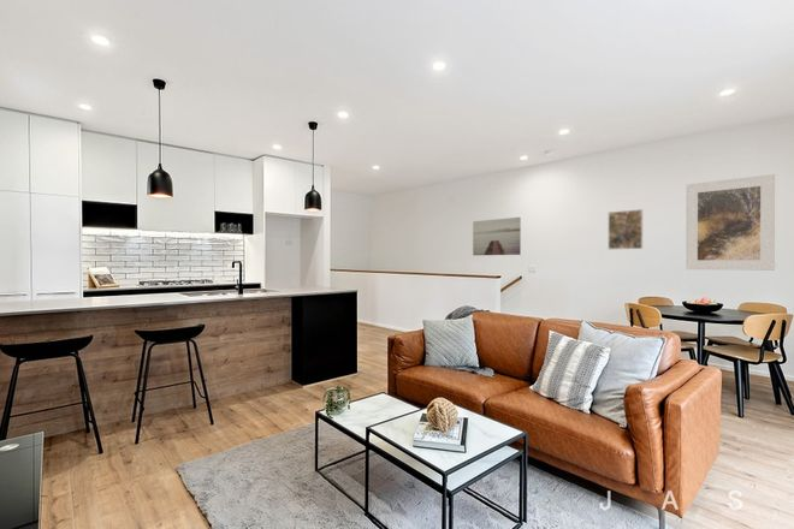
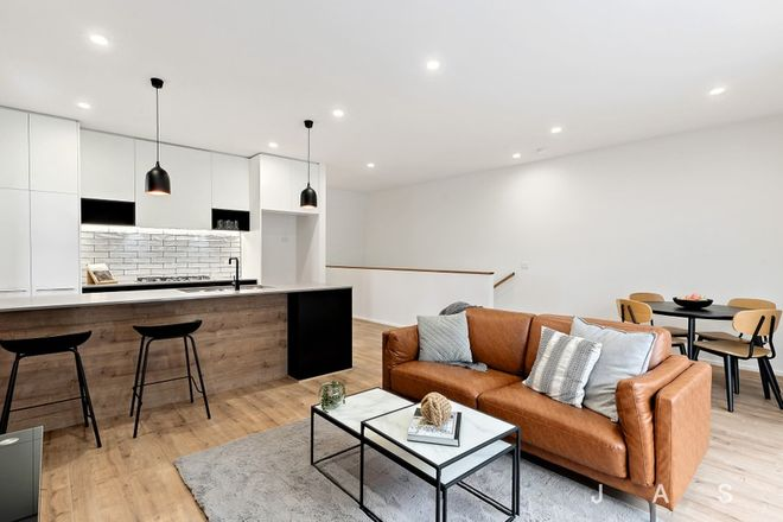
- wall art [472,216,522,256]
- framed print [685,173,776,272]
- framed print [608,208,644,250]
